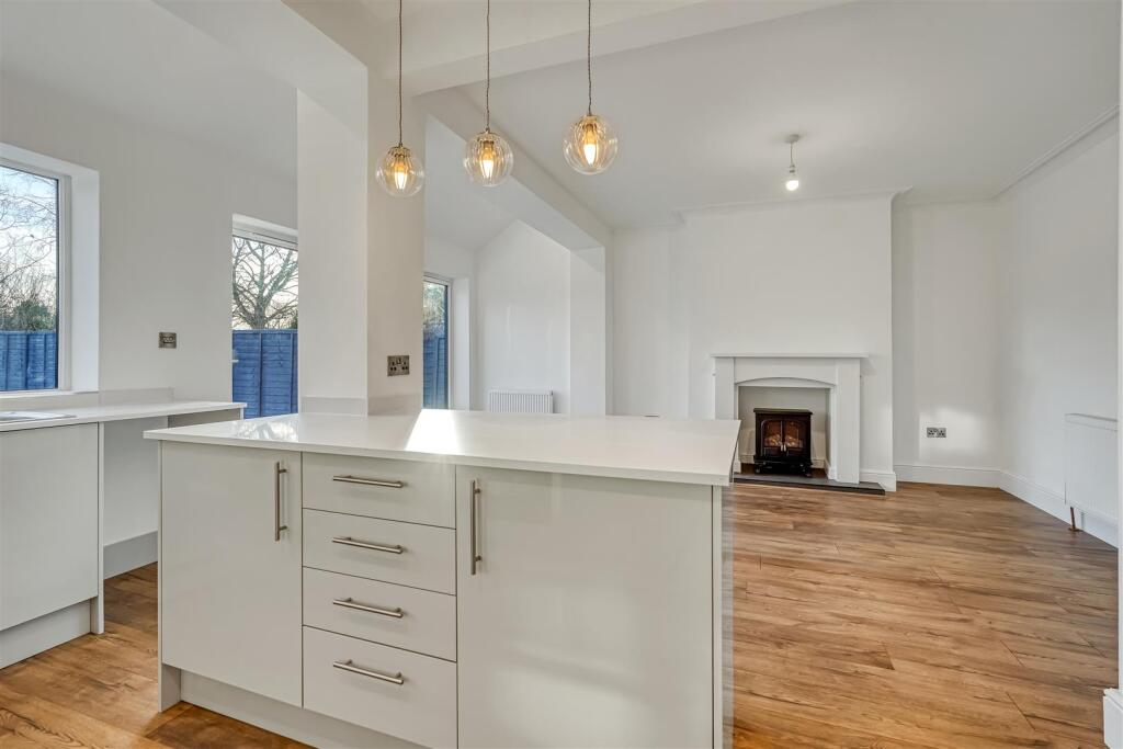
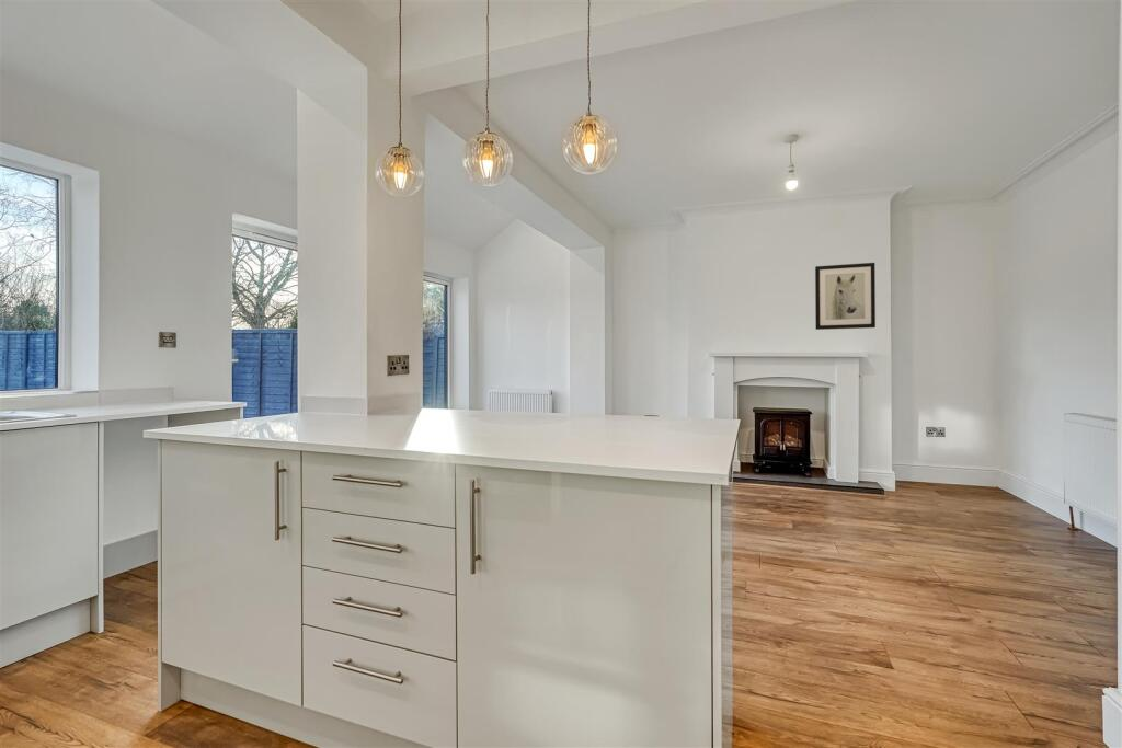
+ wall art [814,262,877,331]
